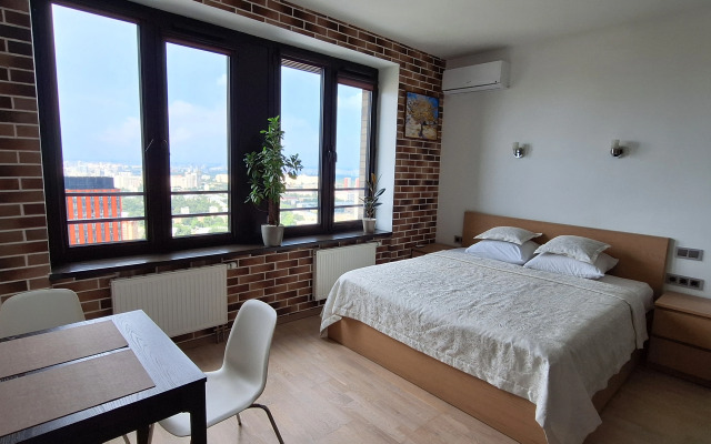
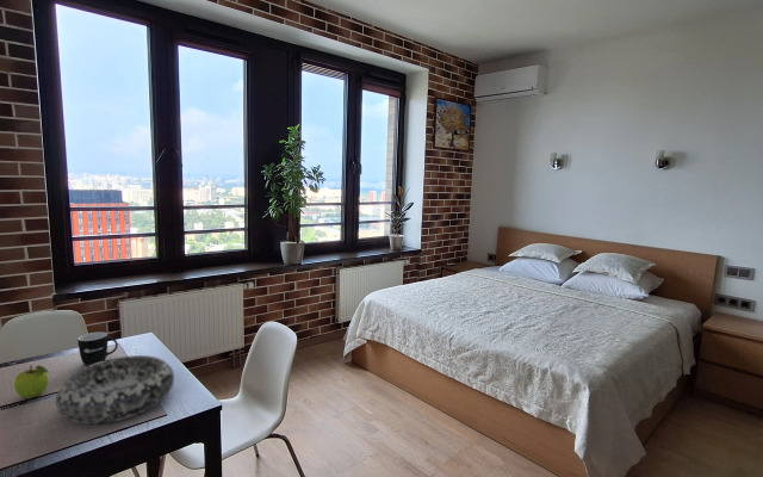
+ decorative bowl [55,354,175,426]
+ mug [76,332,119,366]
+ fruit [13,364,50,399]
